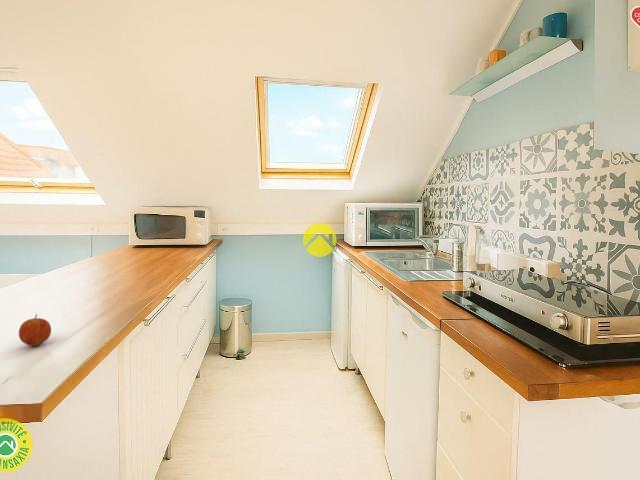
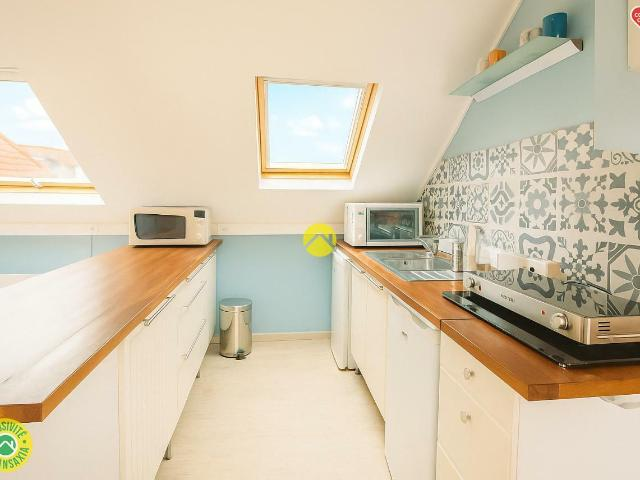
- fruit [18,313,52,347]
